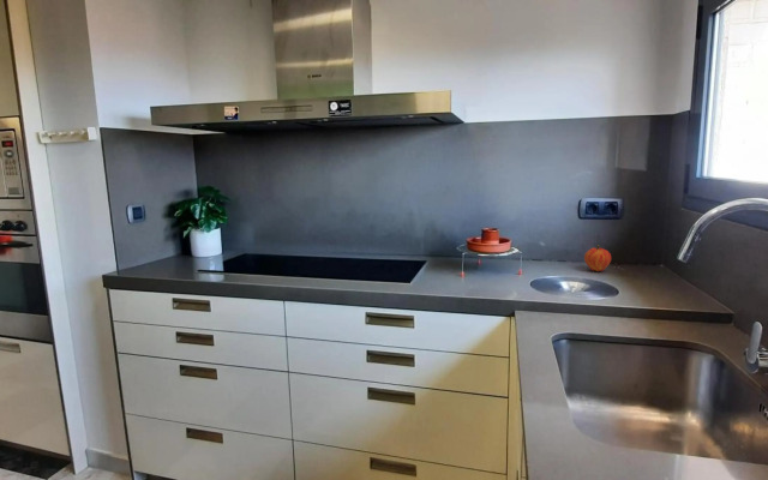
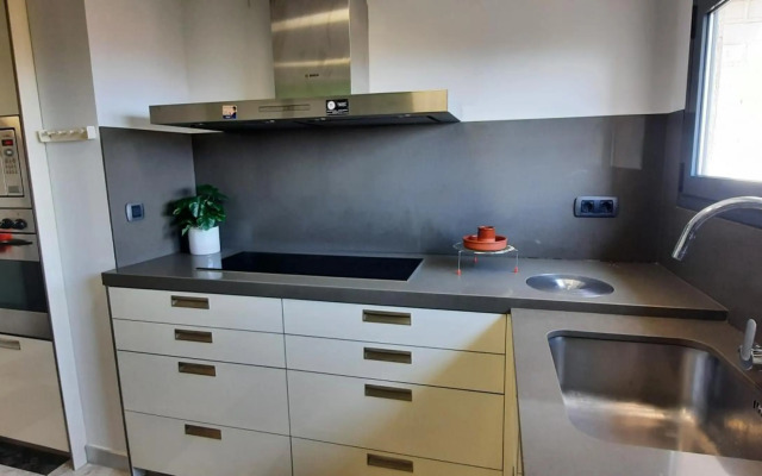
- fruit [583,244,612,272]
